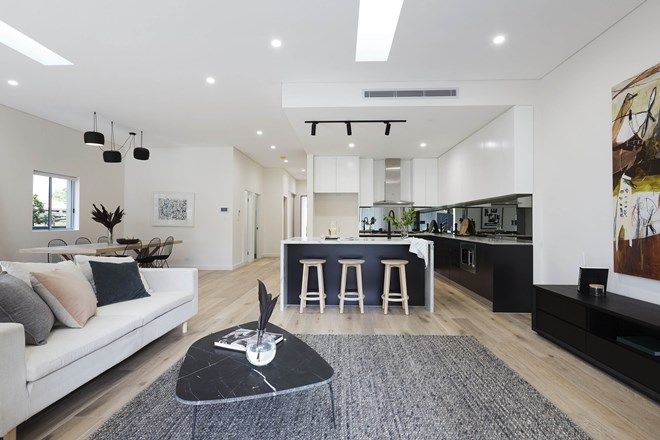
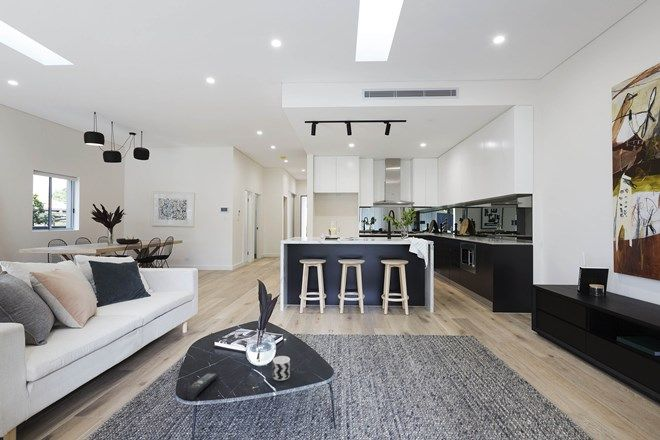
+ cup [272,355,291,381]
+ remote control [182,372,219,401]
